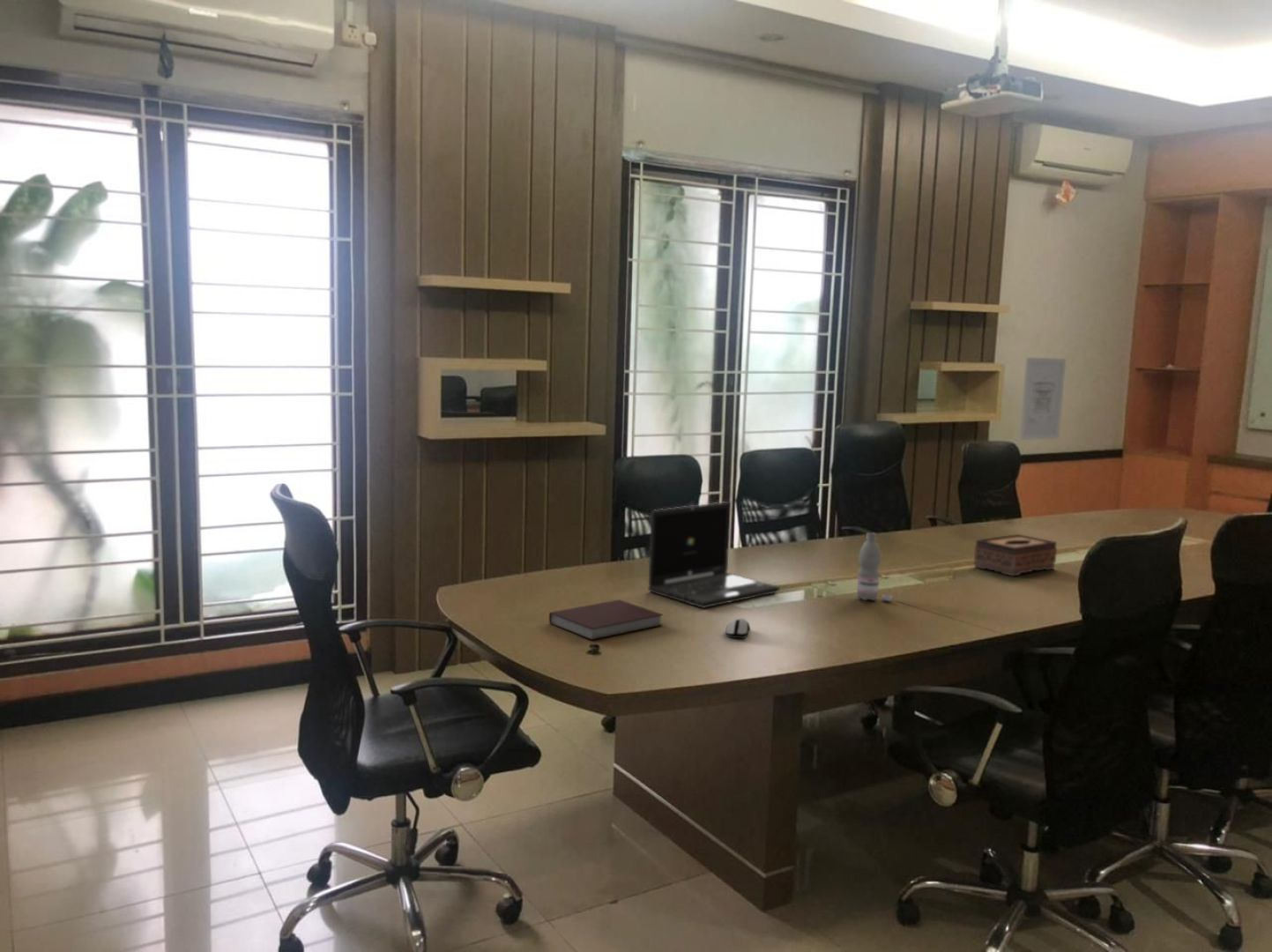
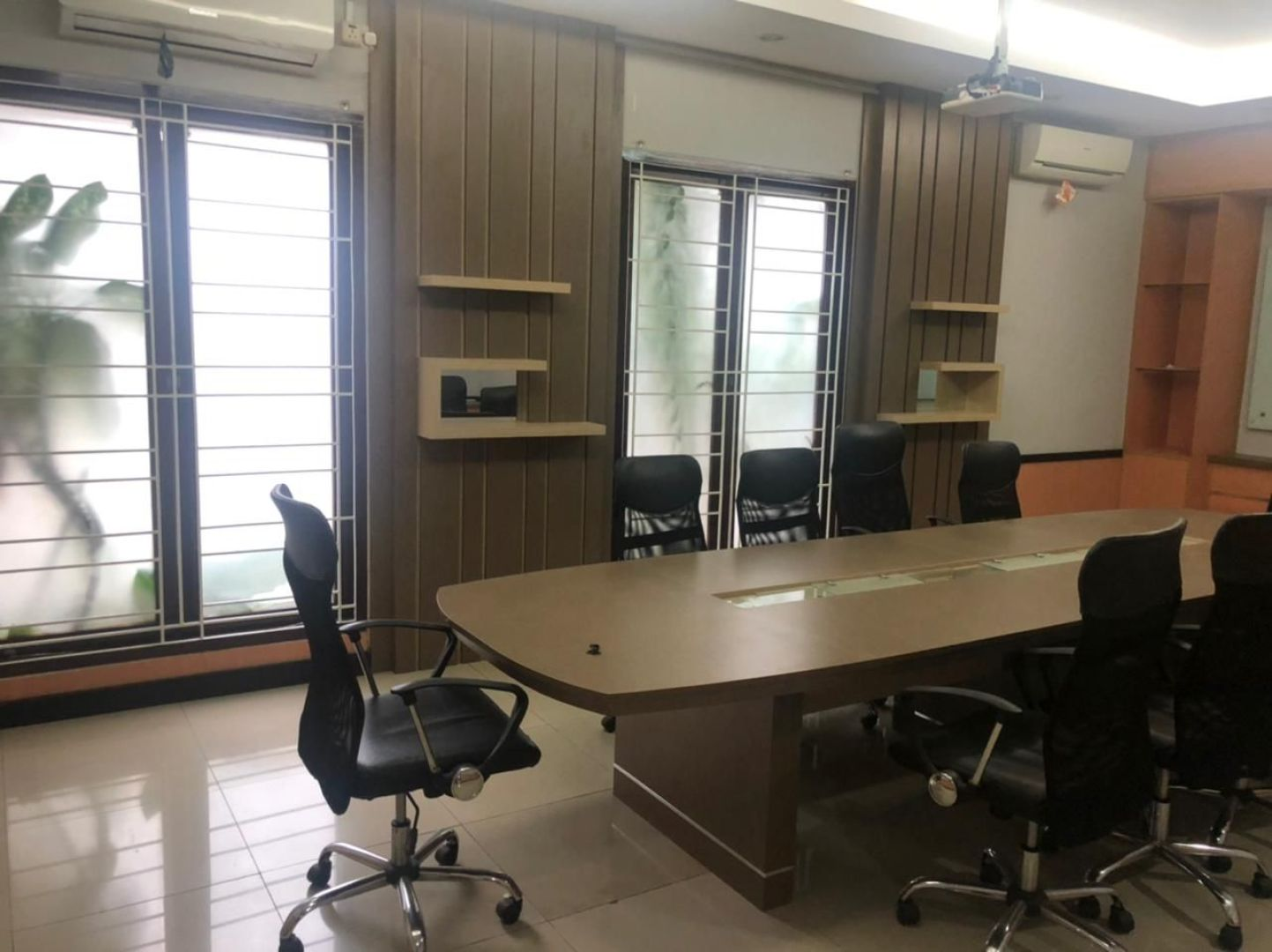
- wall art [1018,357,1067,441]
- tissue box [973,533,1058,577]
- notebook [548,599,664,641]
- laptop [647,501,781,609]
- computer mouse [725,617,751,639]
- water bottle [856,532,893,602]
